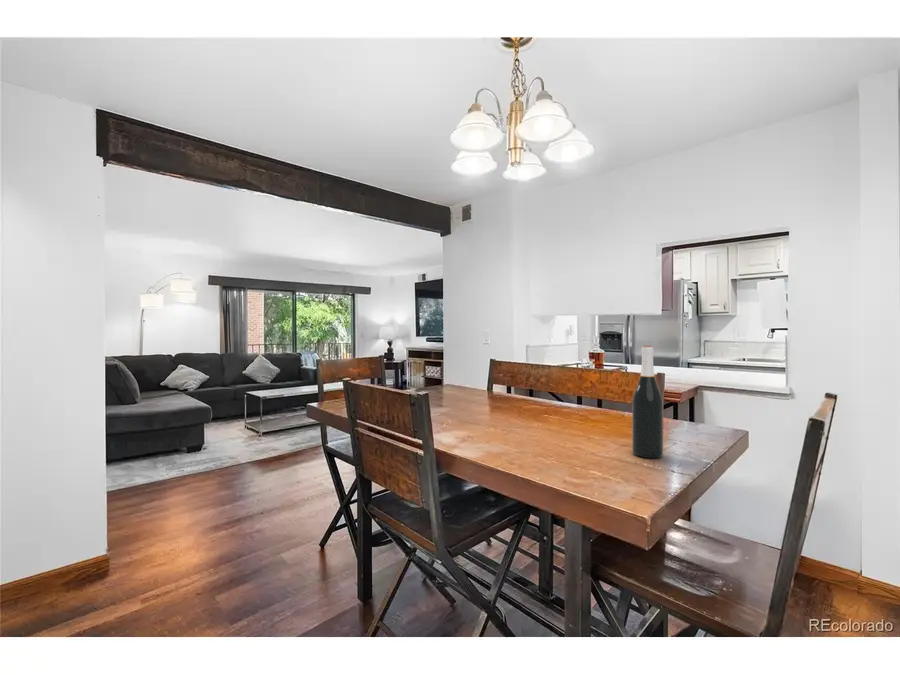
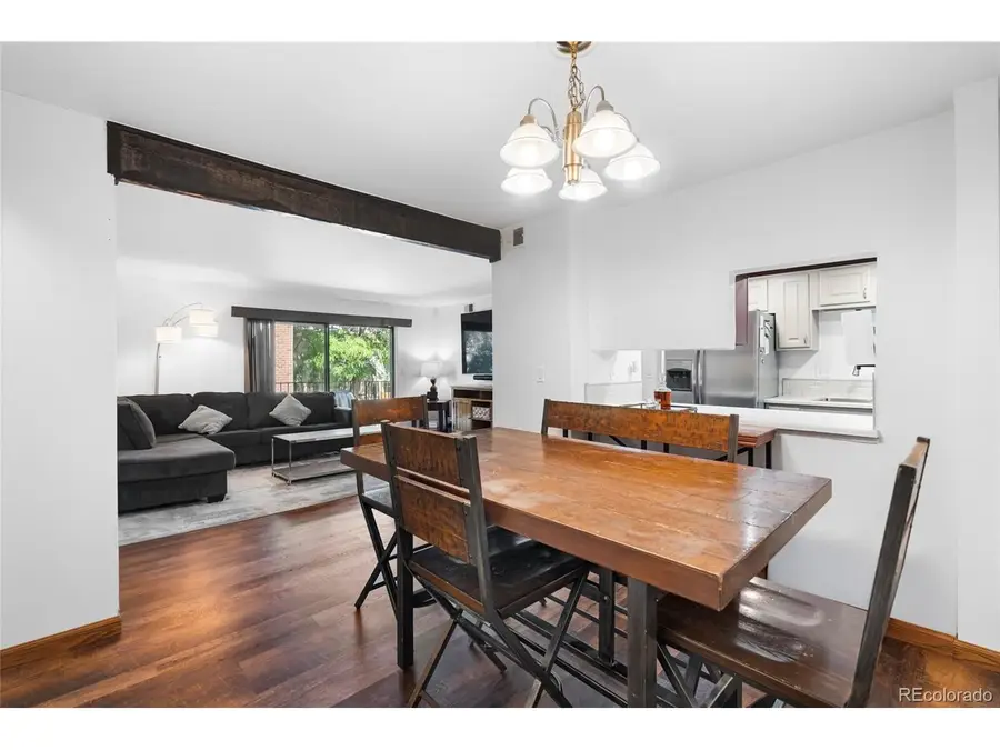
- wine bottle [631,345,664,459]
